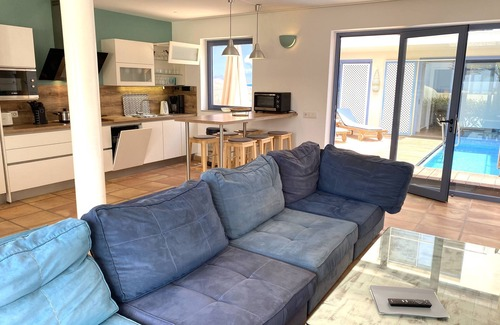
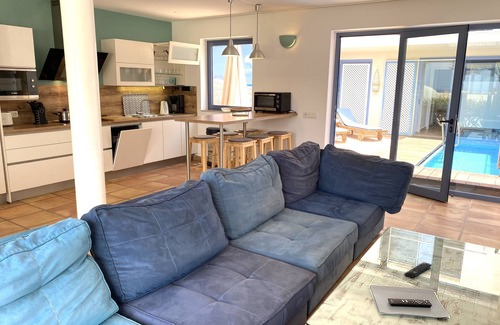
+ remote control [403,261,433,279]
